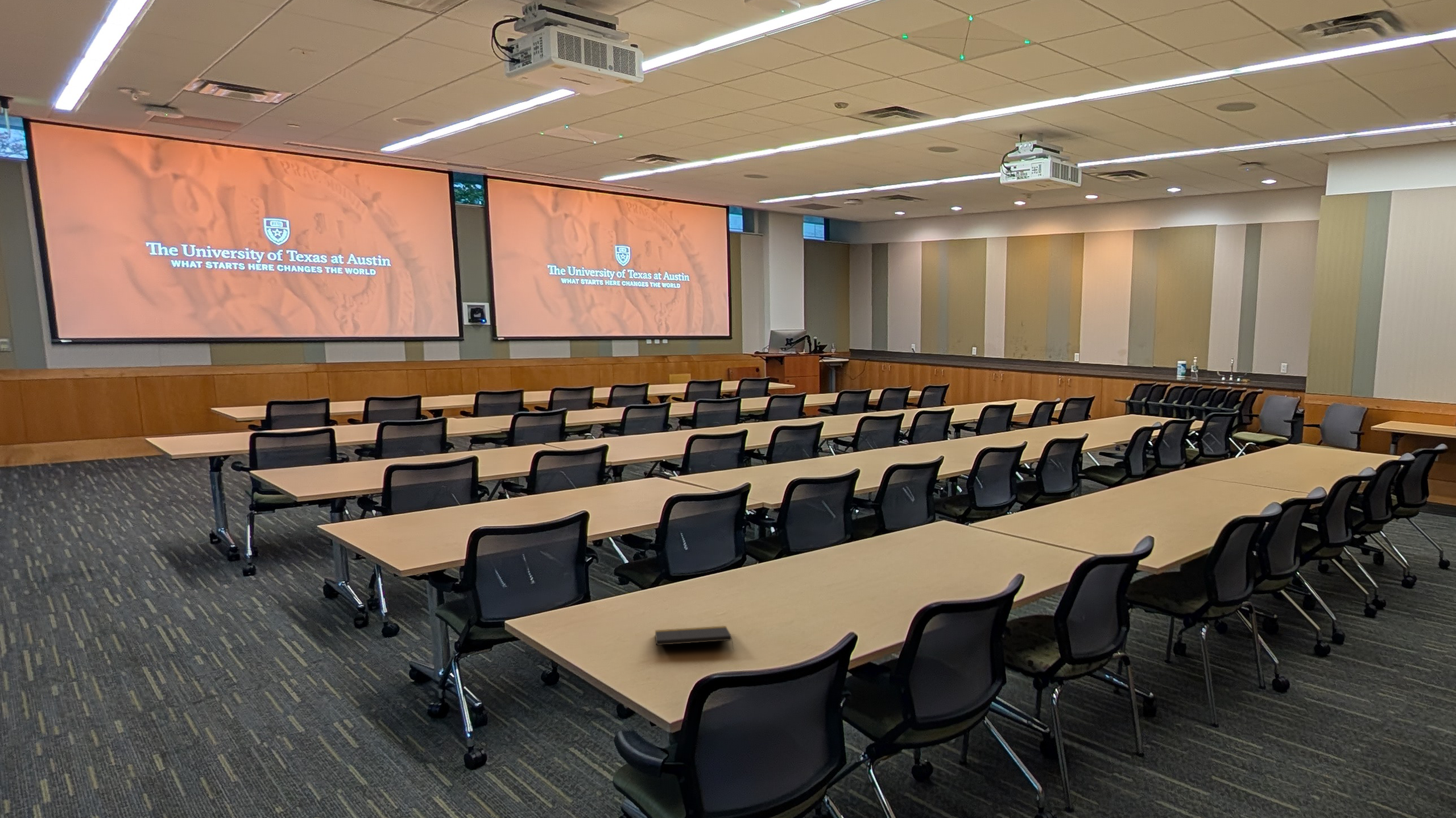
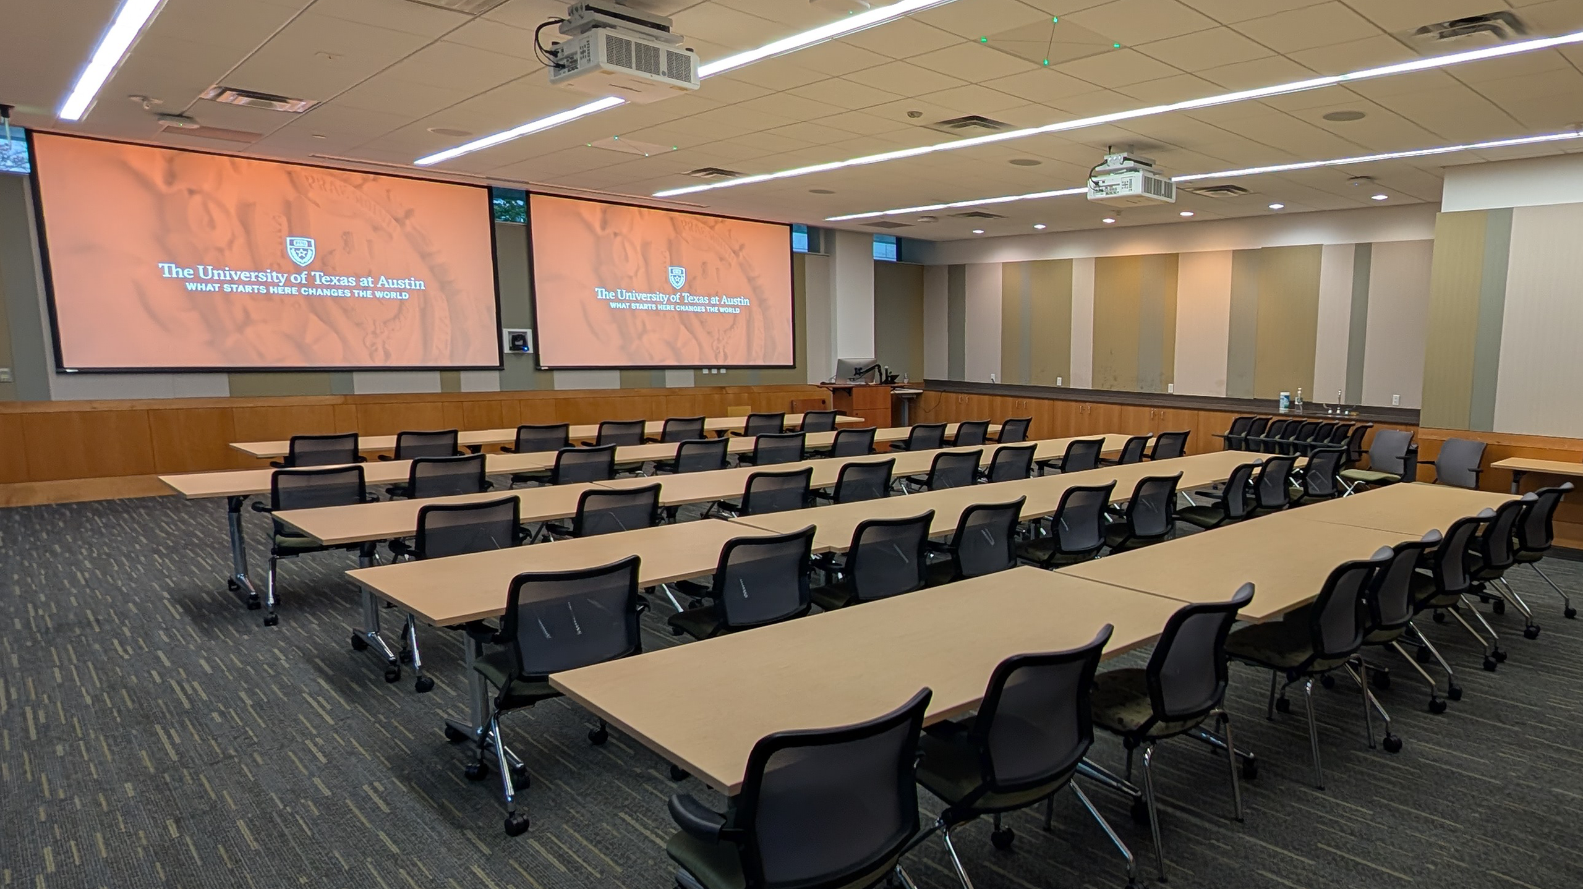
- notepad [655,625,734,650]
